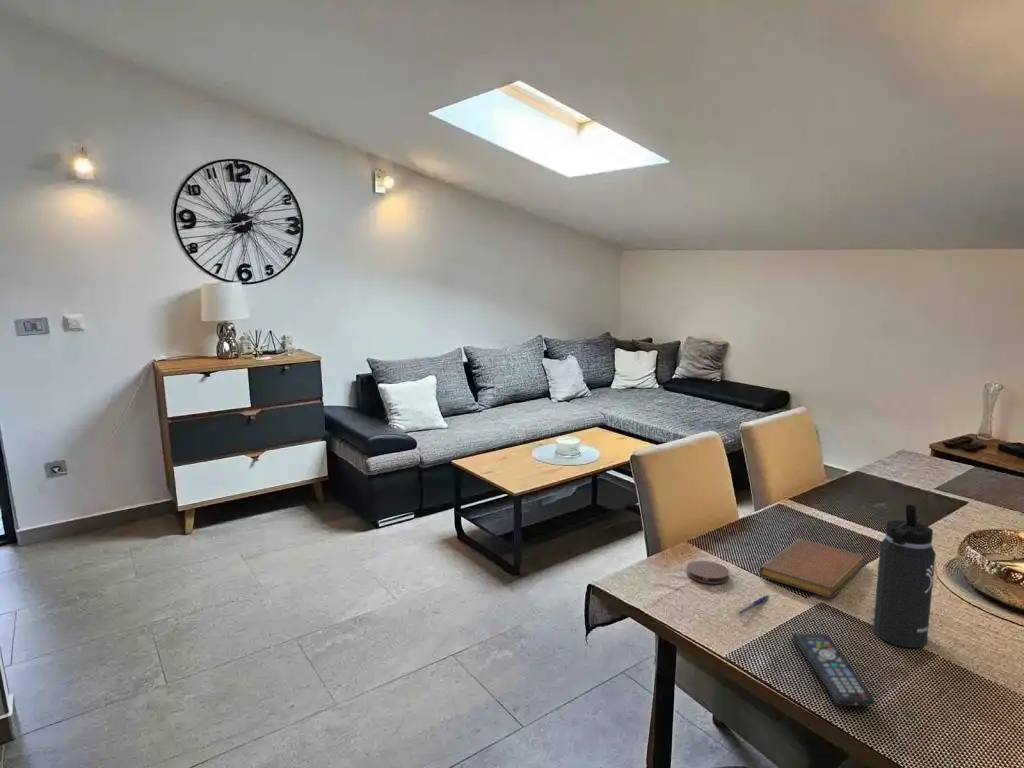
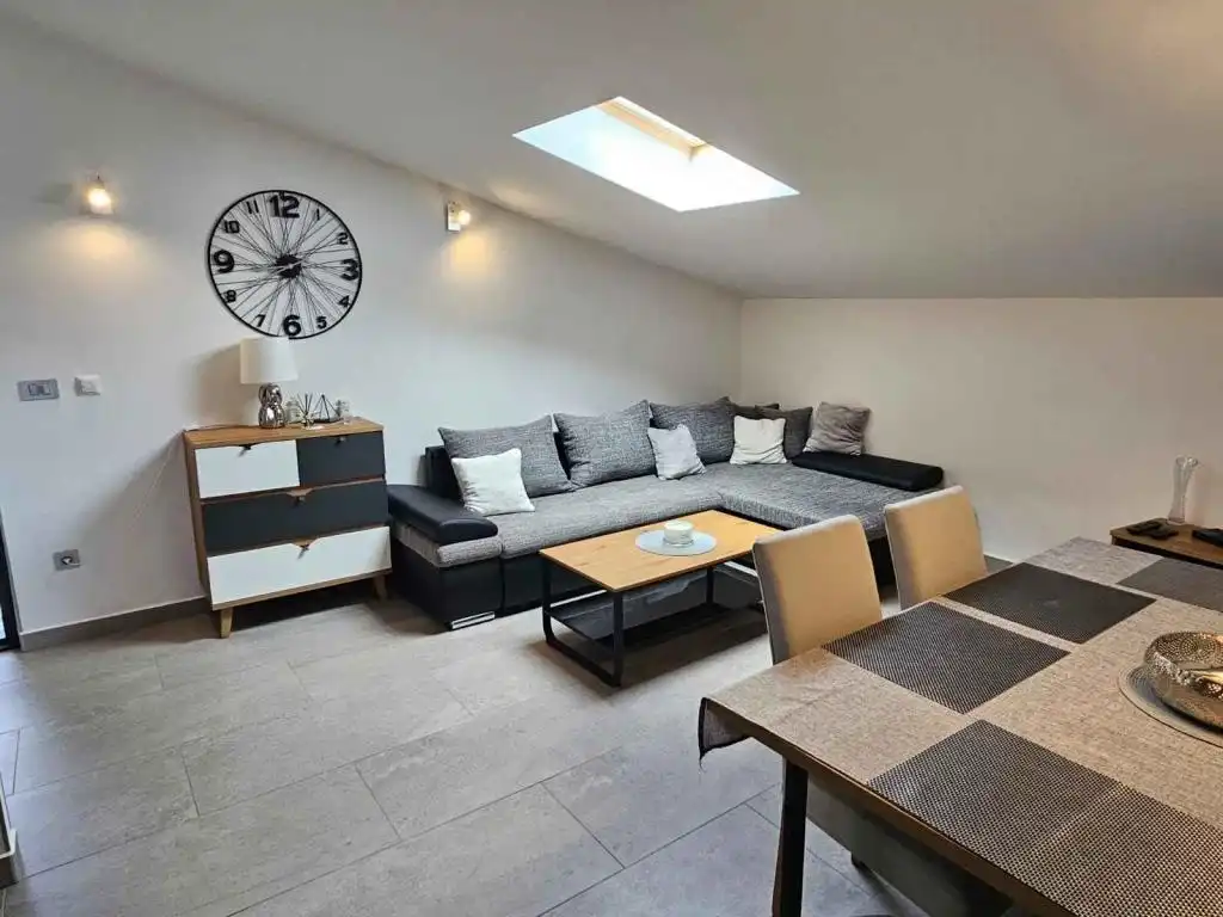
- pen [736,594,770,616]
- remote control [791,632,876,707]
- coaster [686,560,730,585]
- thermos bottle [872,503,937,649]
- notebook [758,538,866,599]
